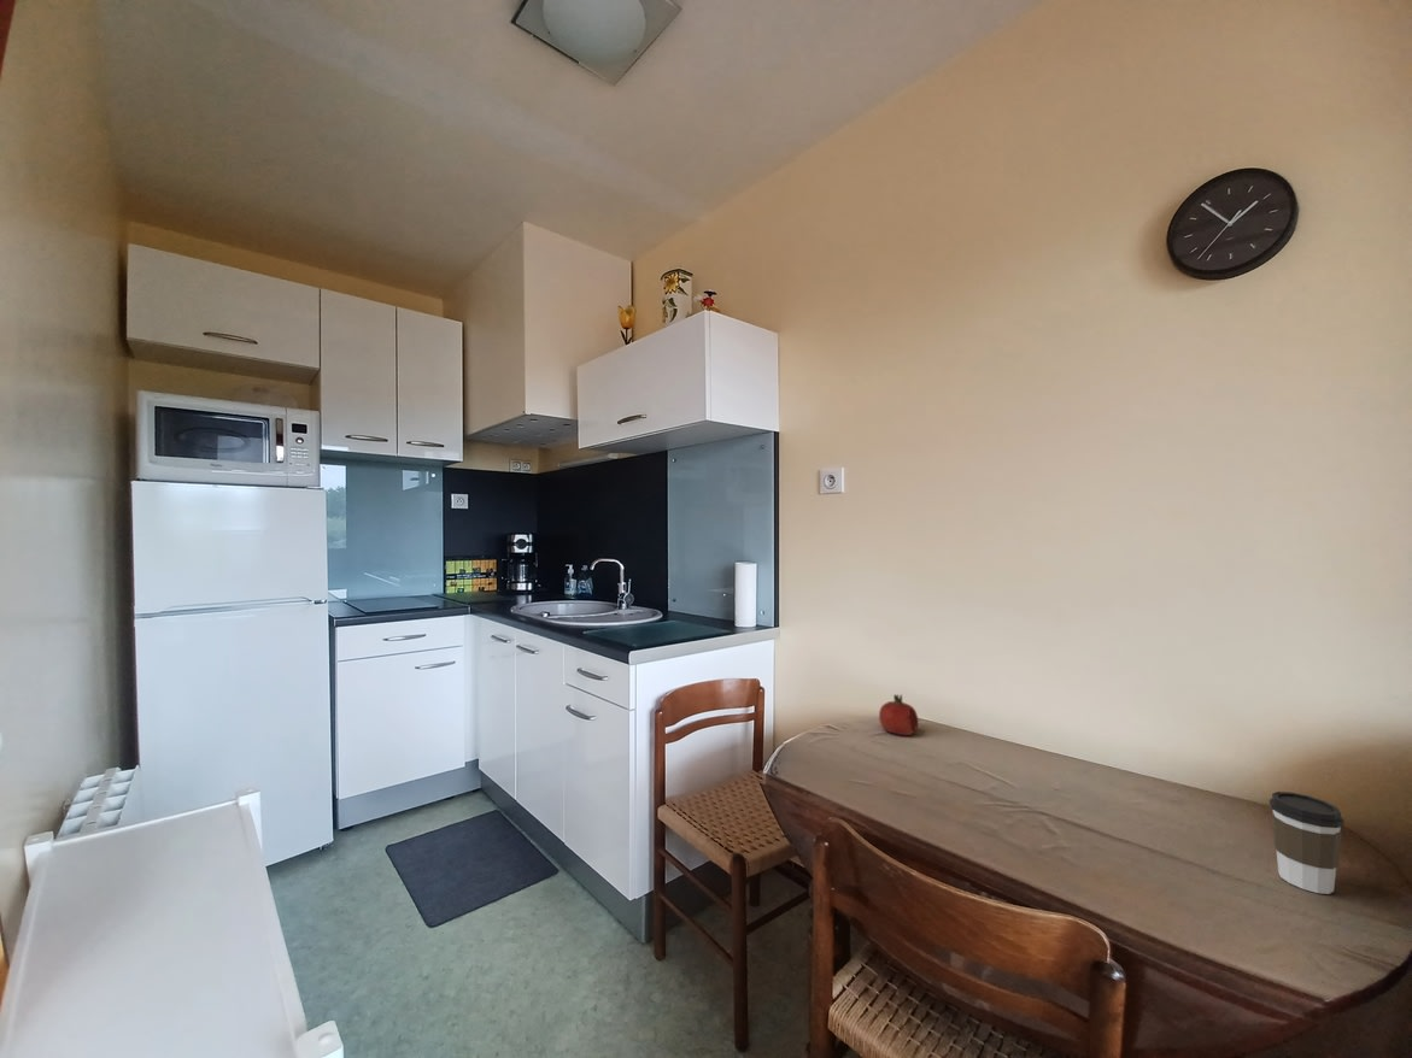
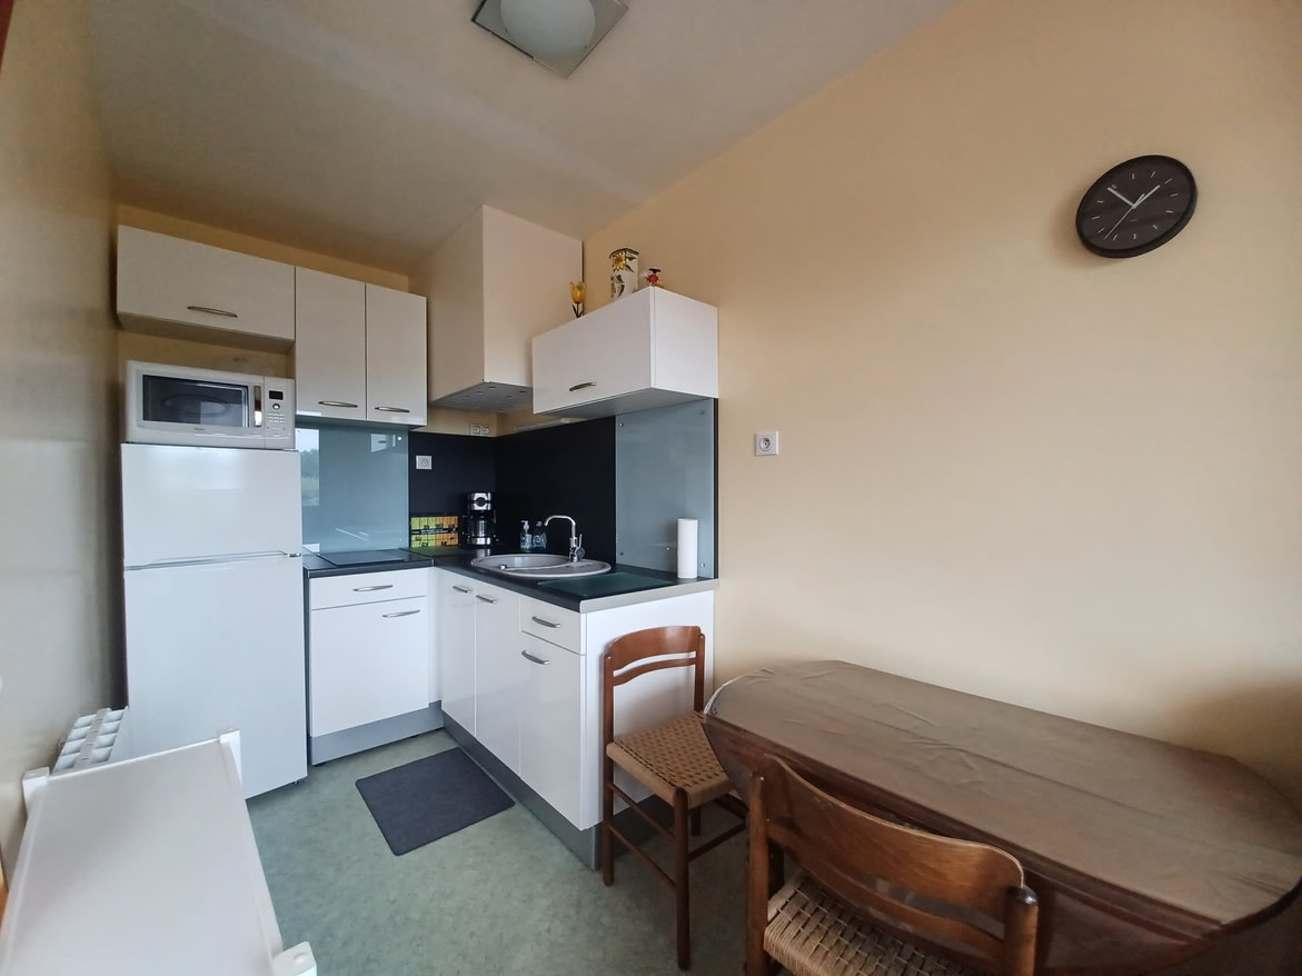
- fruit [878,693,920,736]
- coffee cup [1269,790,1346,895]
